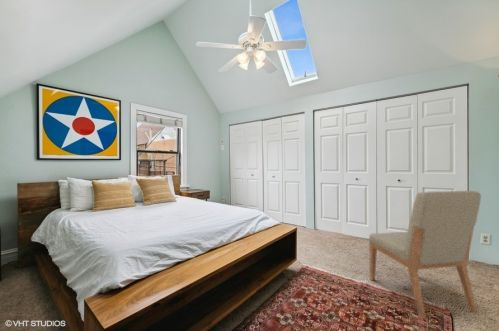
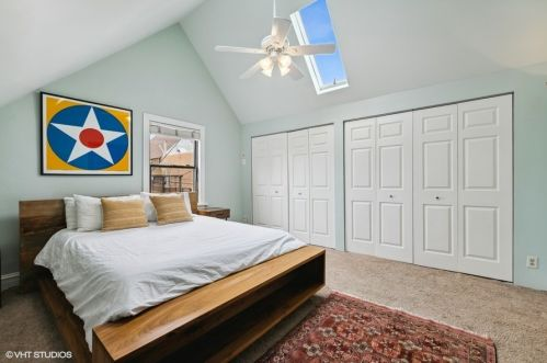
- chair [368,190,482,319]
